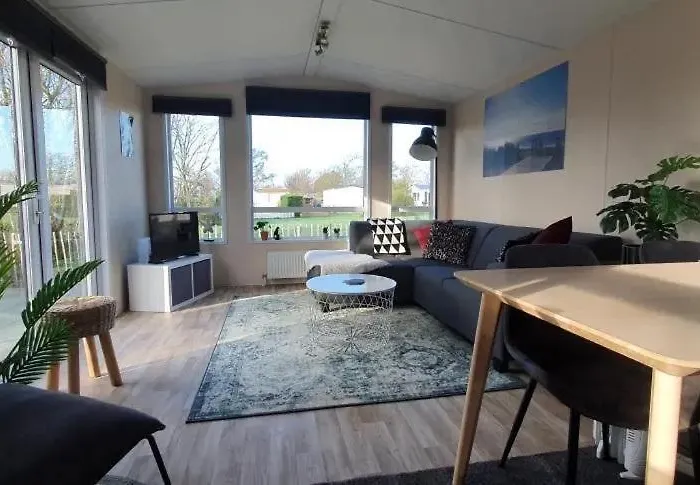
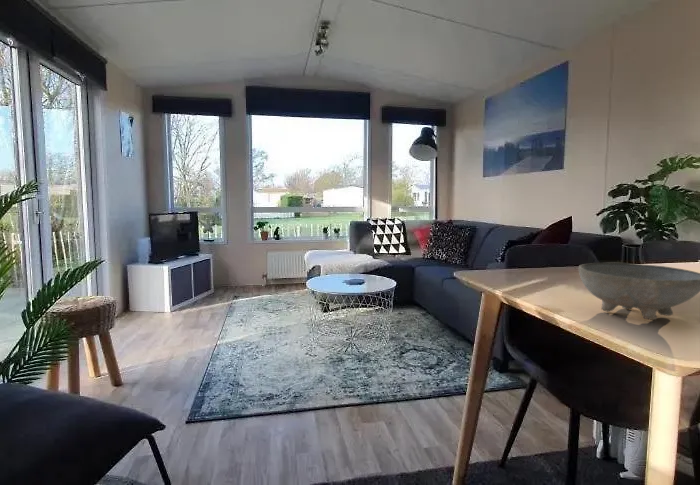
+ bowl [578,262,700,321]
